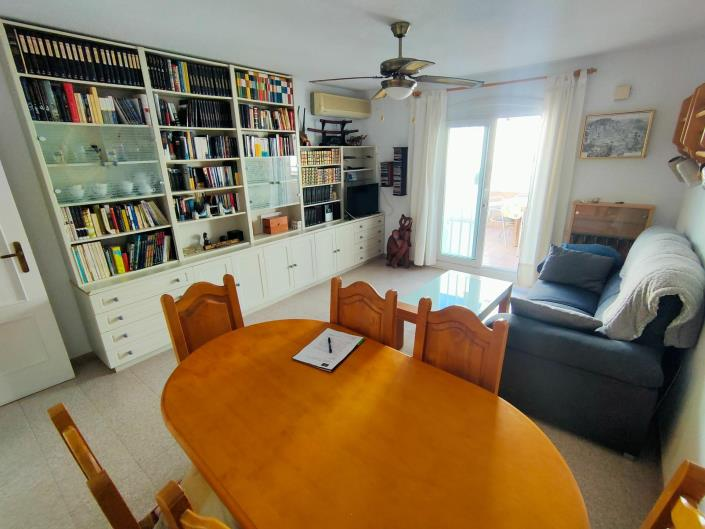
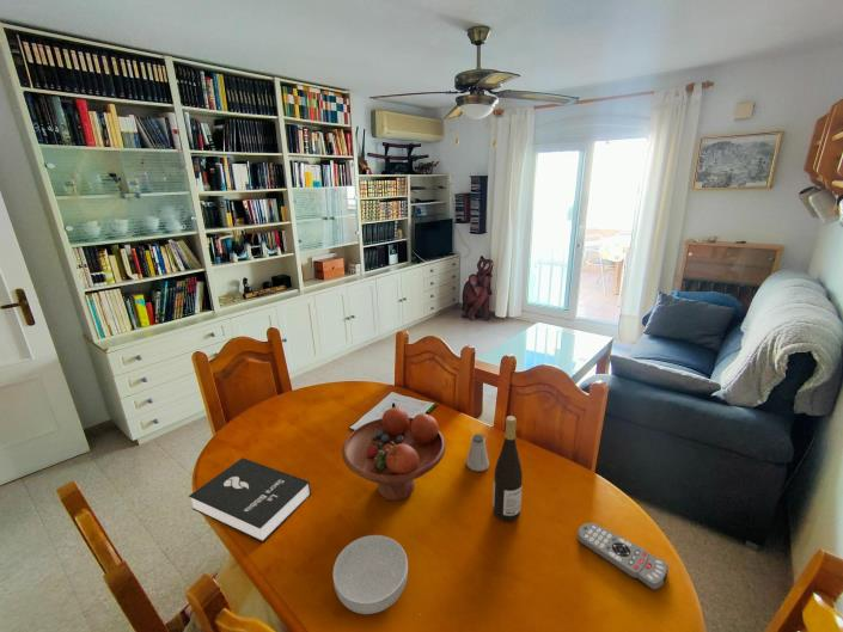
+ saltshaker [465,432,490,472]
+ cereal bowl [331,534,409,615]
+ wine bottle [491,415,524,523]
+ fruit bowl [341,406,447,502]
+ remote control [576,522,670,590]
+ booklet [188,456,312,544]
